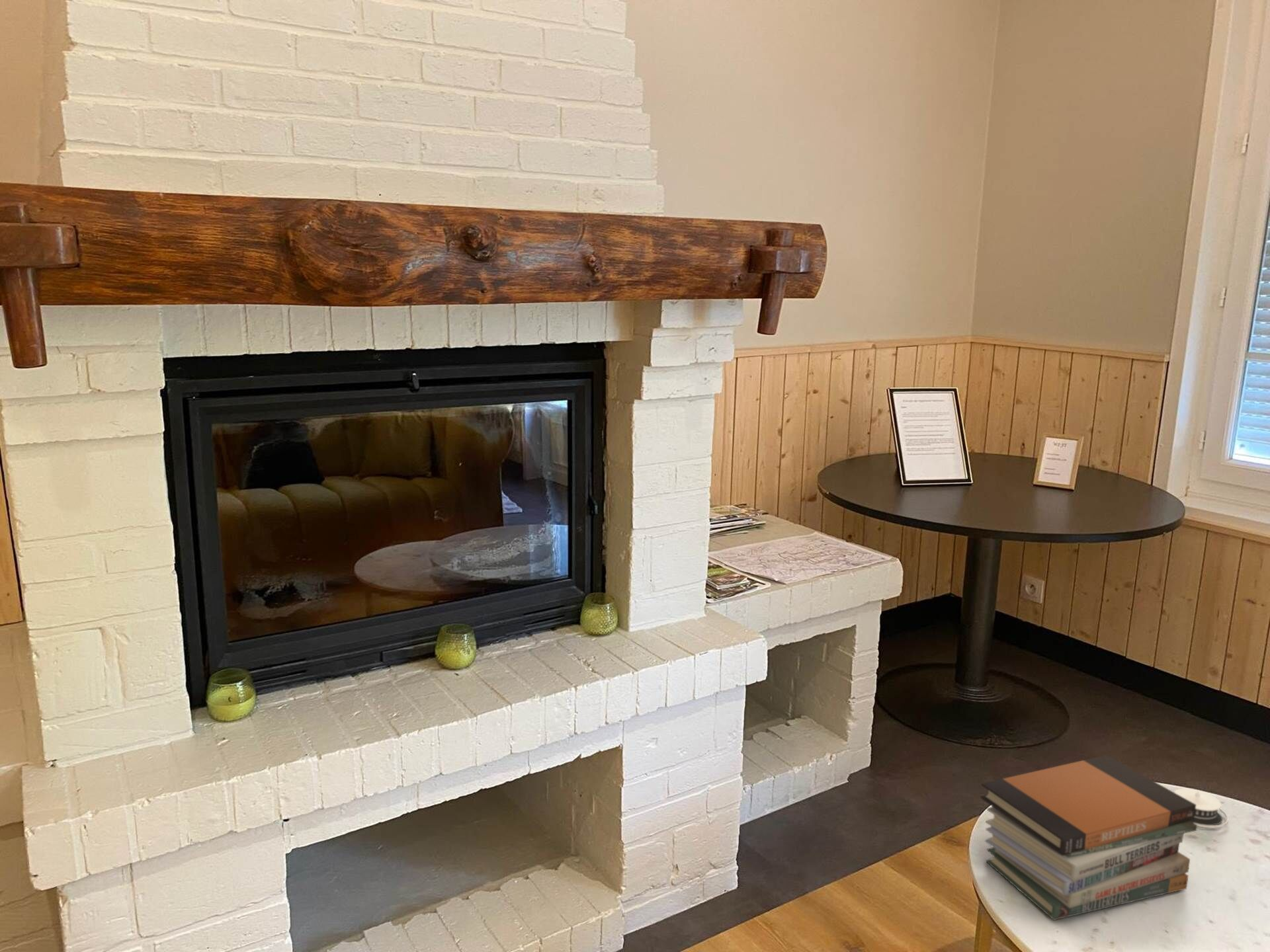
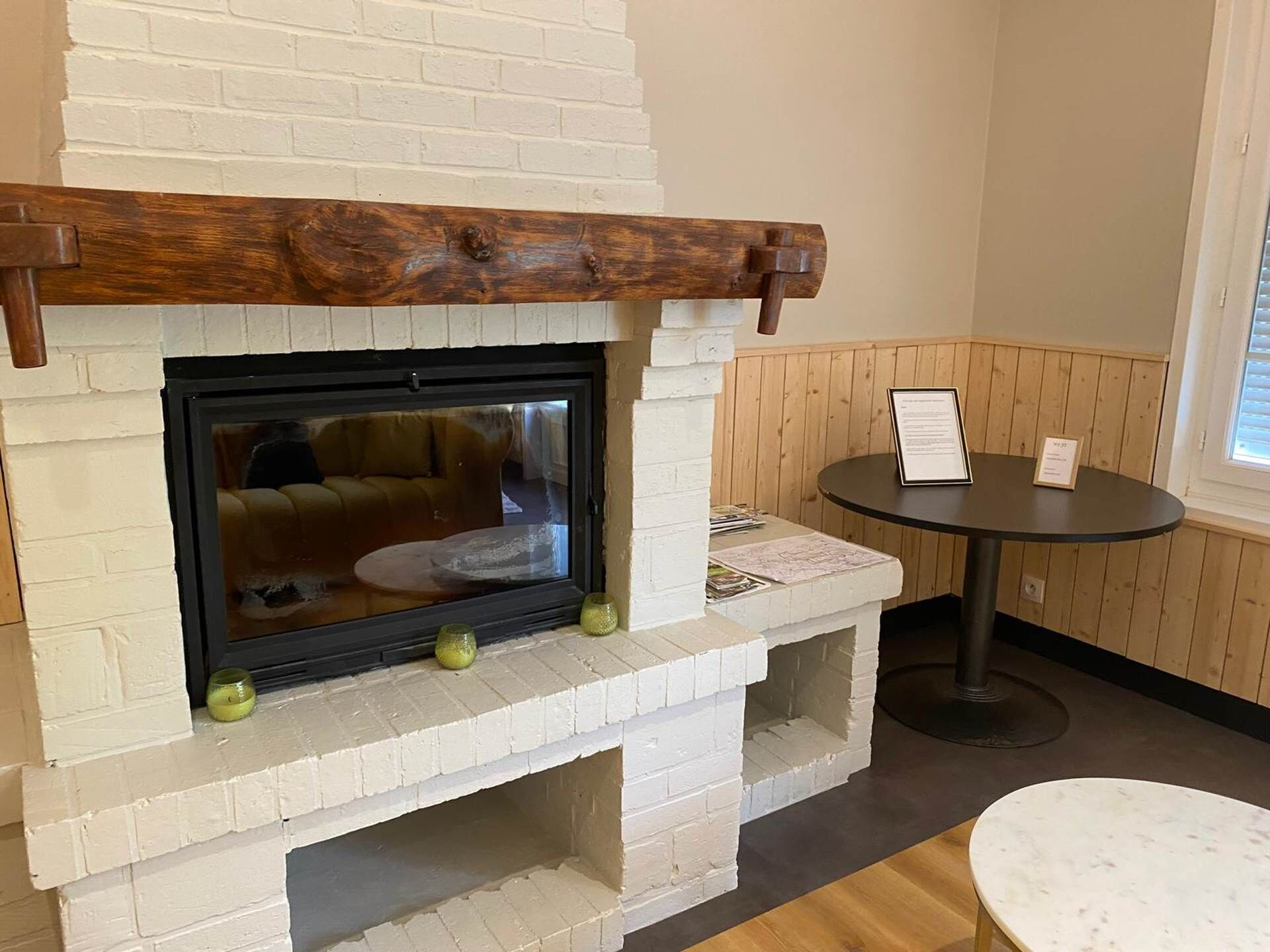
- book stack [980,754,1198,921]
- architectural model [1173,788,1228,828]
